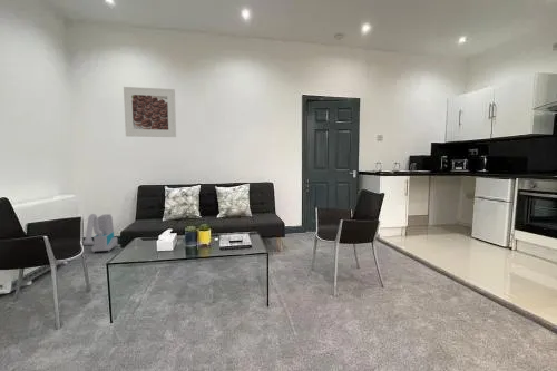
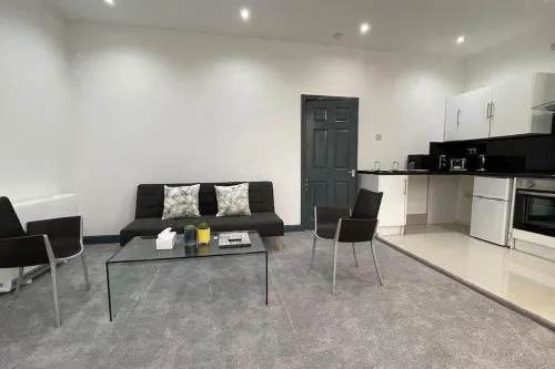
- vacuum cleaner [82,213,119,254]
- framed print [123,86,177,138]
